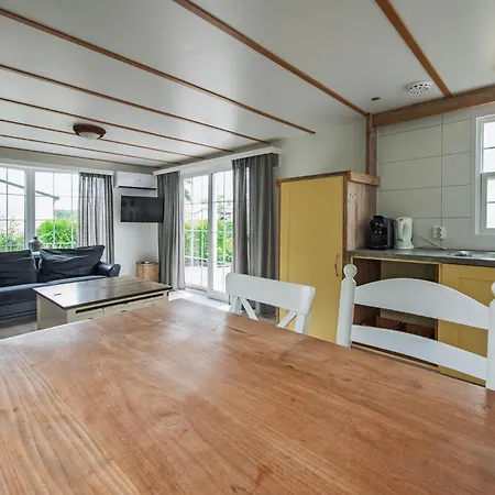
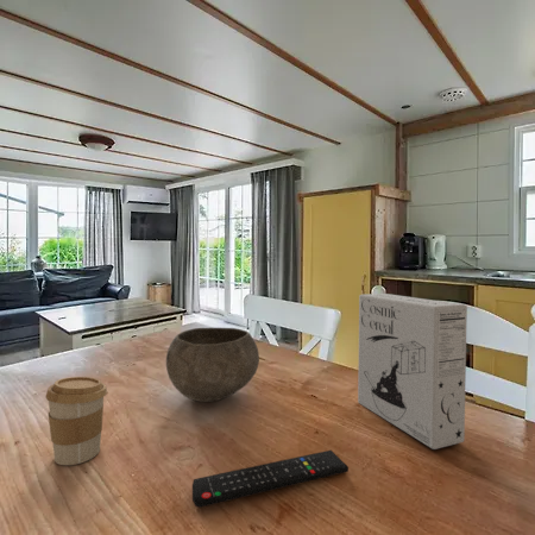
+ cereal box [357,292,468,451]
+ remote control [191,449,350,509]
+ coffee cup [44,376,108,466]
+ bowl [165,327,260,403]
